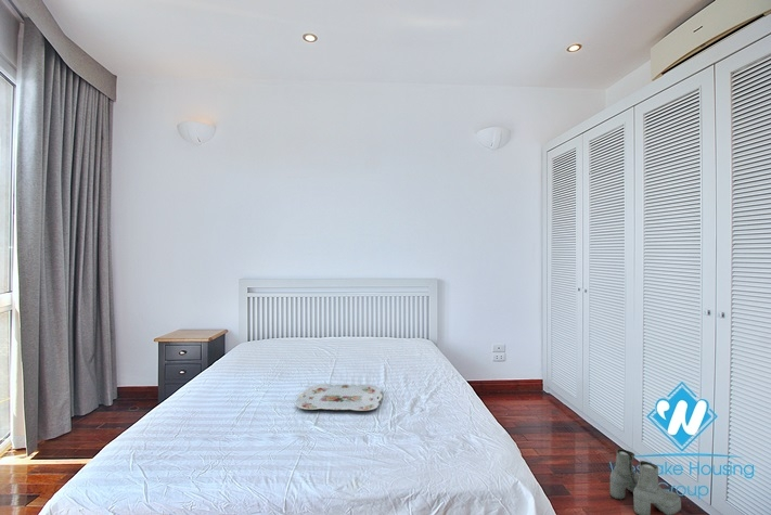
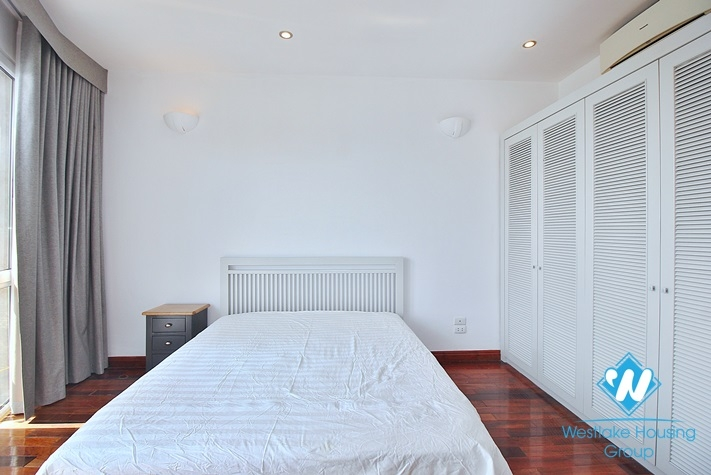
- serving tray [296,383,384,412]
- boots [609,448,682,515]
